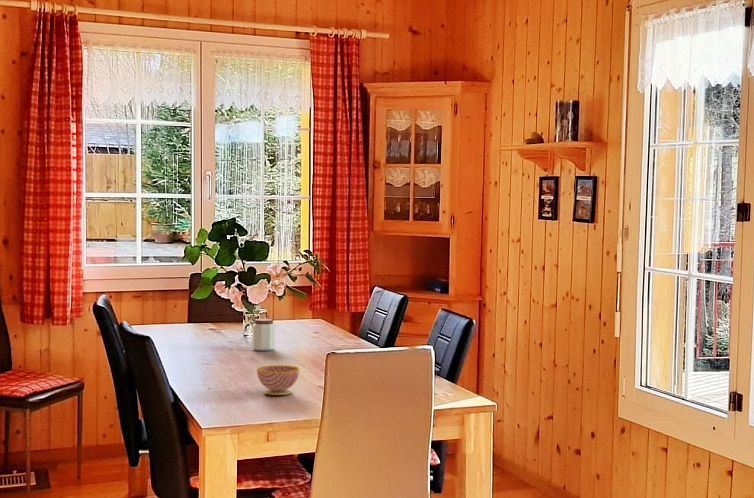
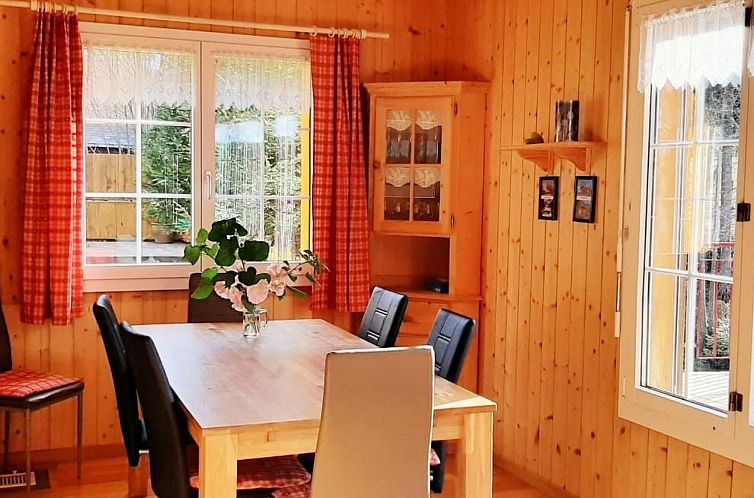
- peanut butter [252,318,276,352]
- teacup [256,364,300,396]
